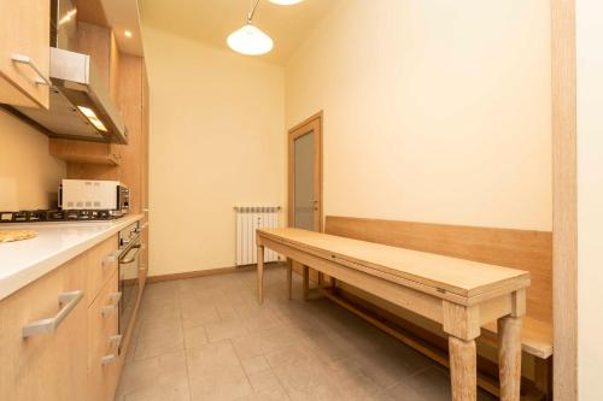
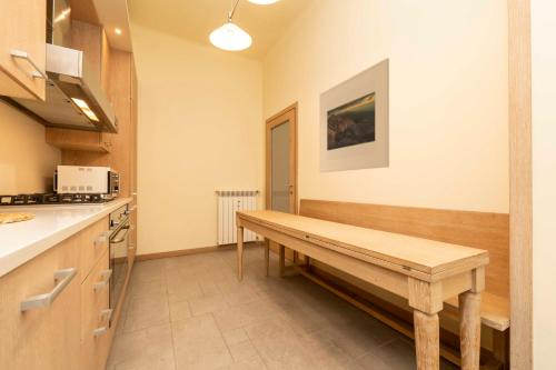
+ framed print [319,57,390,173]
